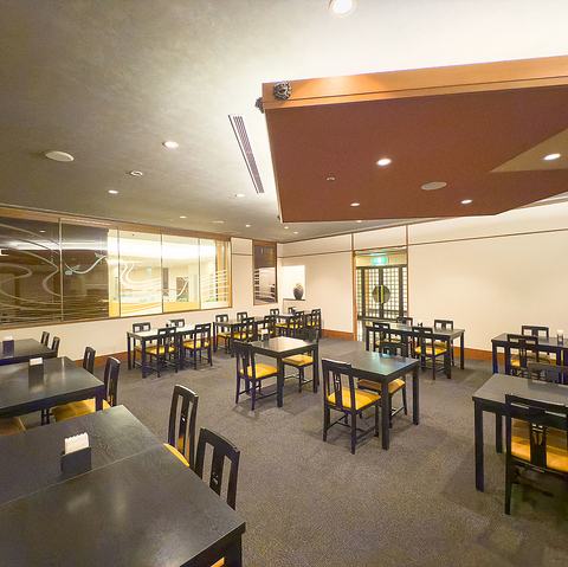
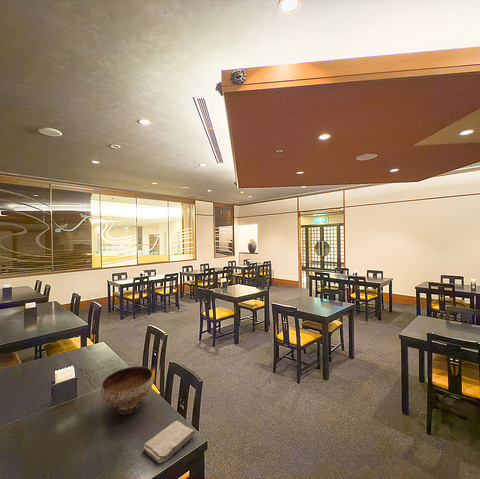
+ bowl [100,365,154,415]
+ washcloth [143,420,196,464]
